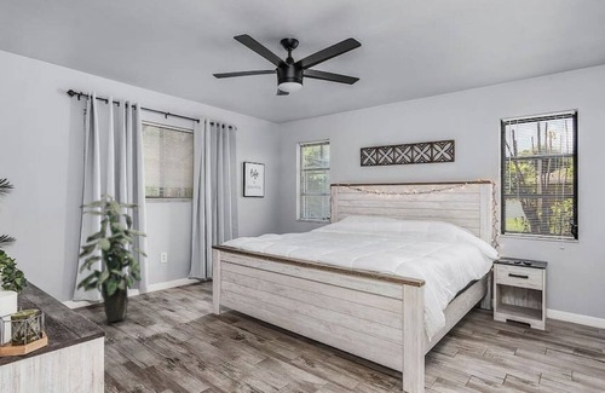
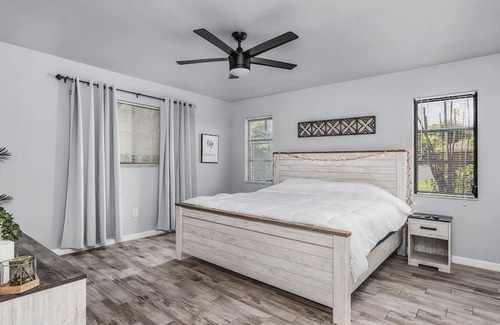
- indoor plant [75,193,149,323]
